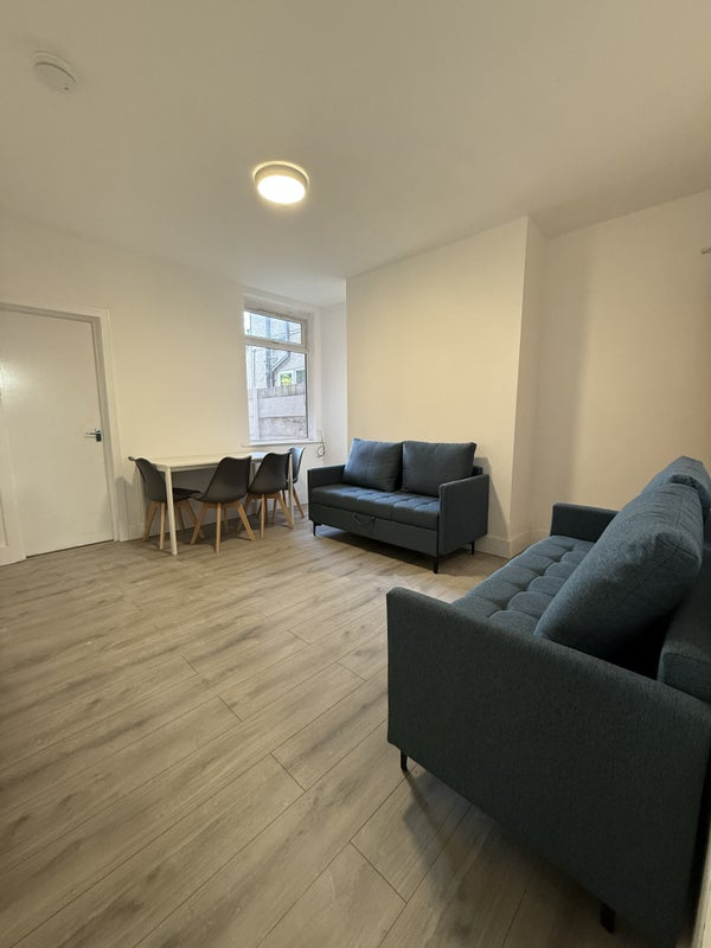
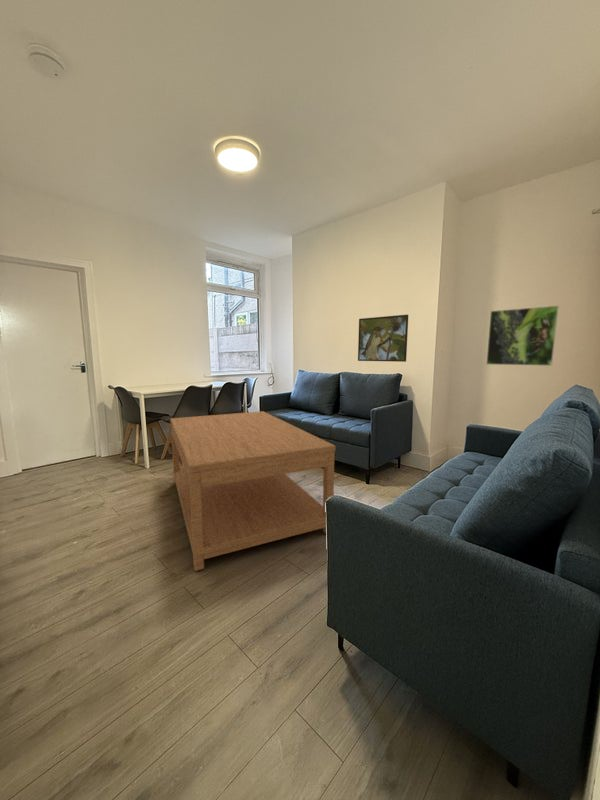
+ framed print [357,314,409,363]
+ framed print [485,305,560,367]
+ coffee table [169,410,336,572]
